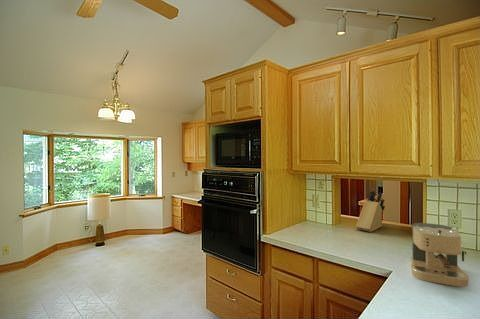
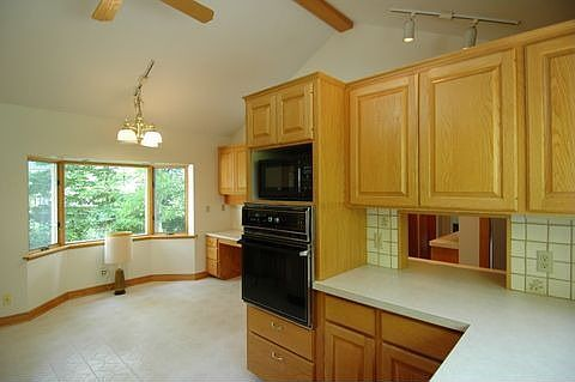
- coffee maker [410,222,470,288]
- knife block [355,189,386,233]
